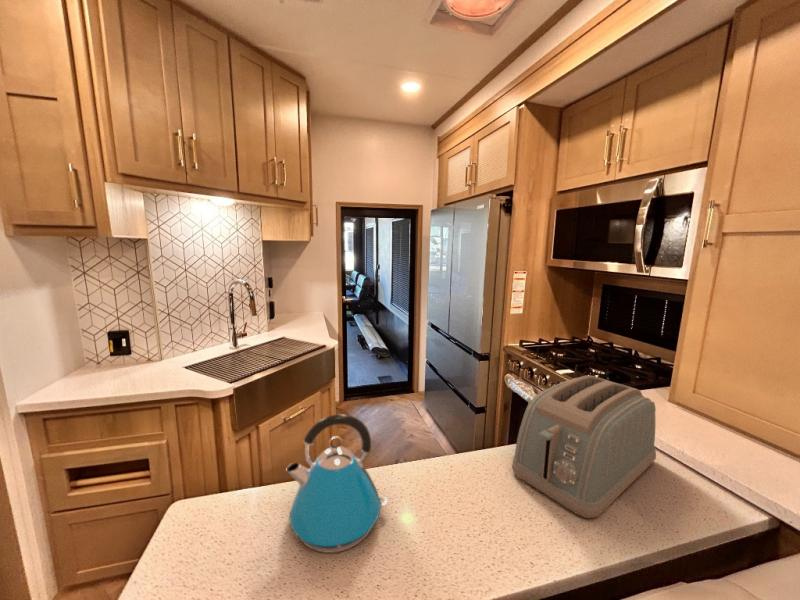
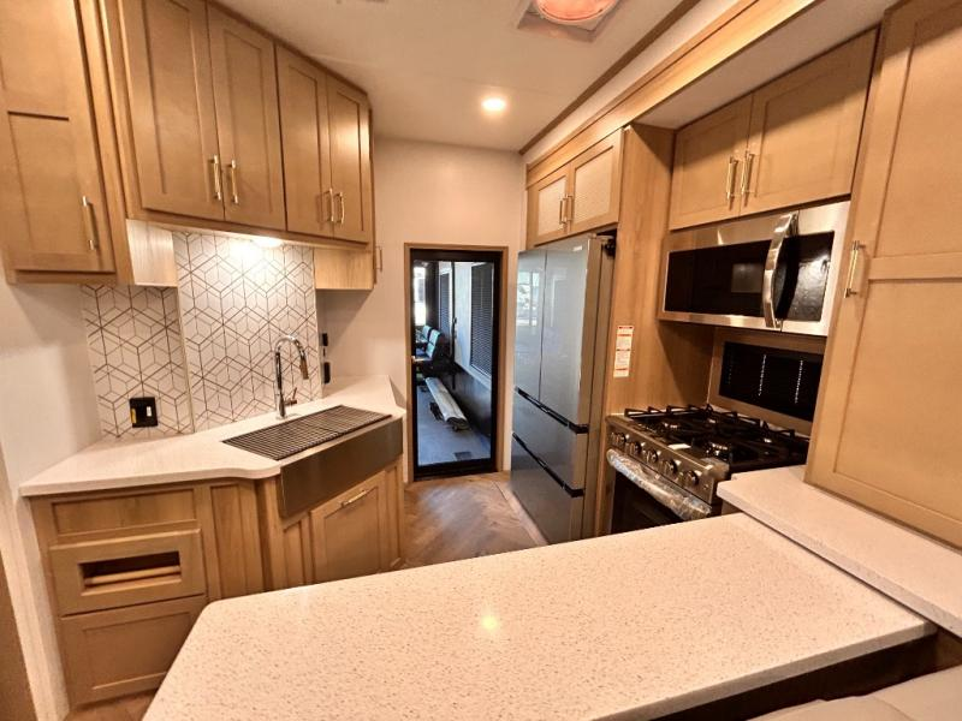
- toaster [511,375,657,519]
- kettle [285,413,388,554]
